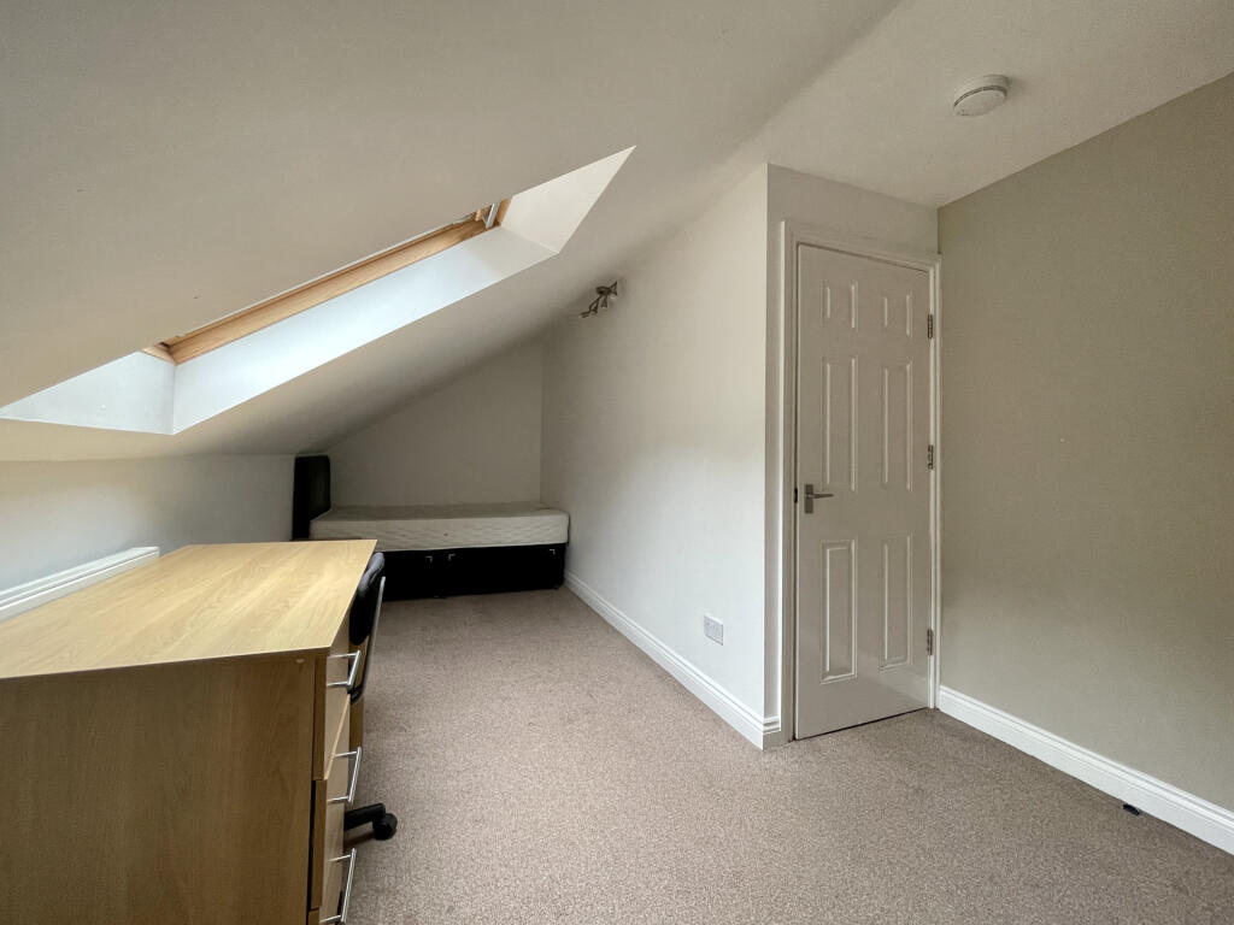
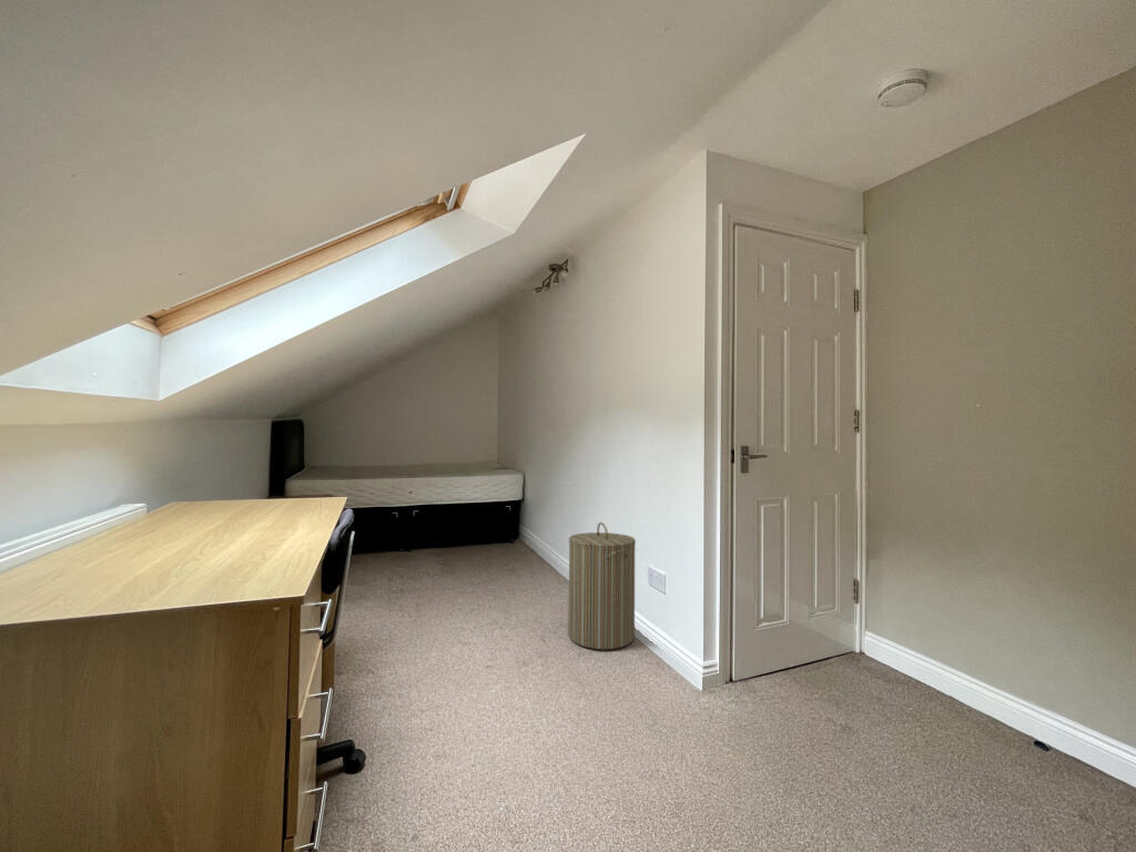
+ laundry hamper [567,521,637,650]
